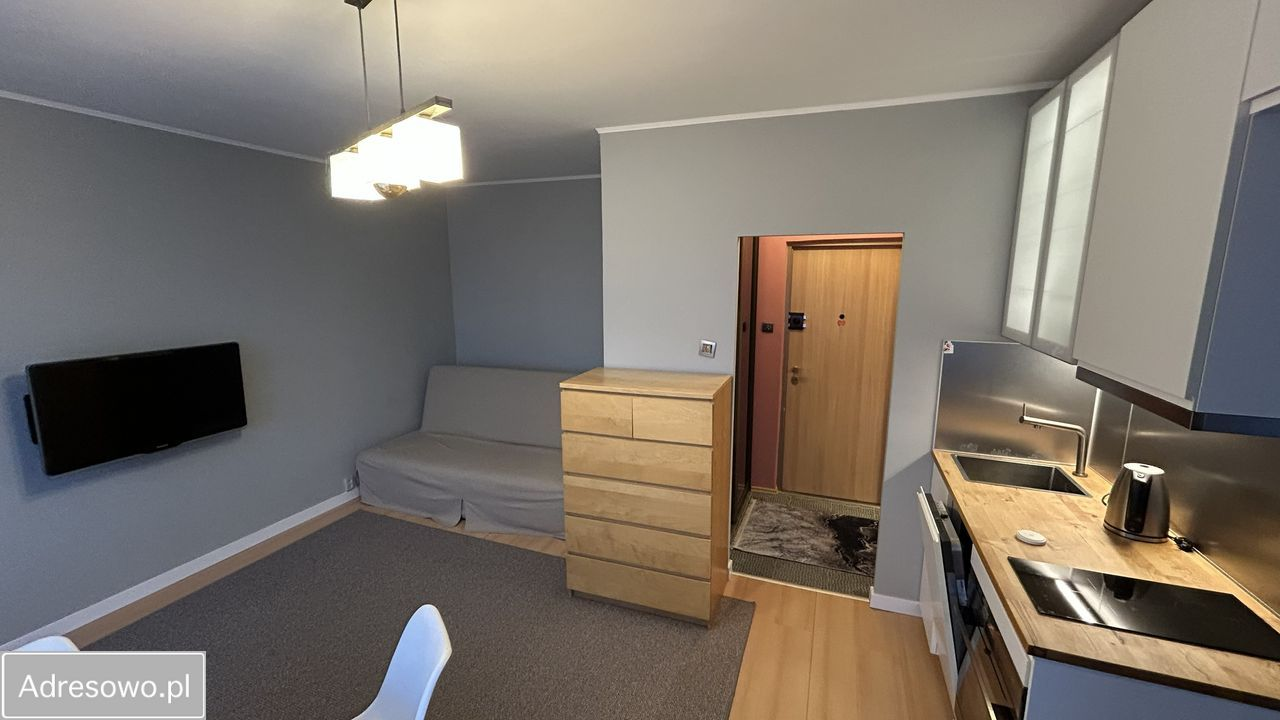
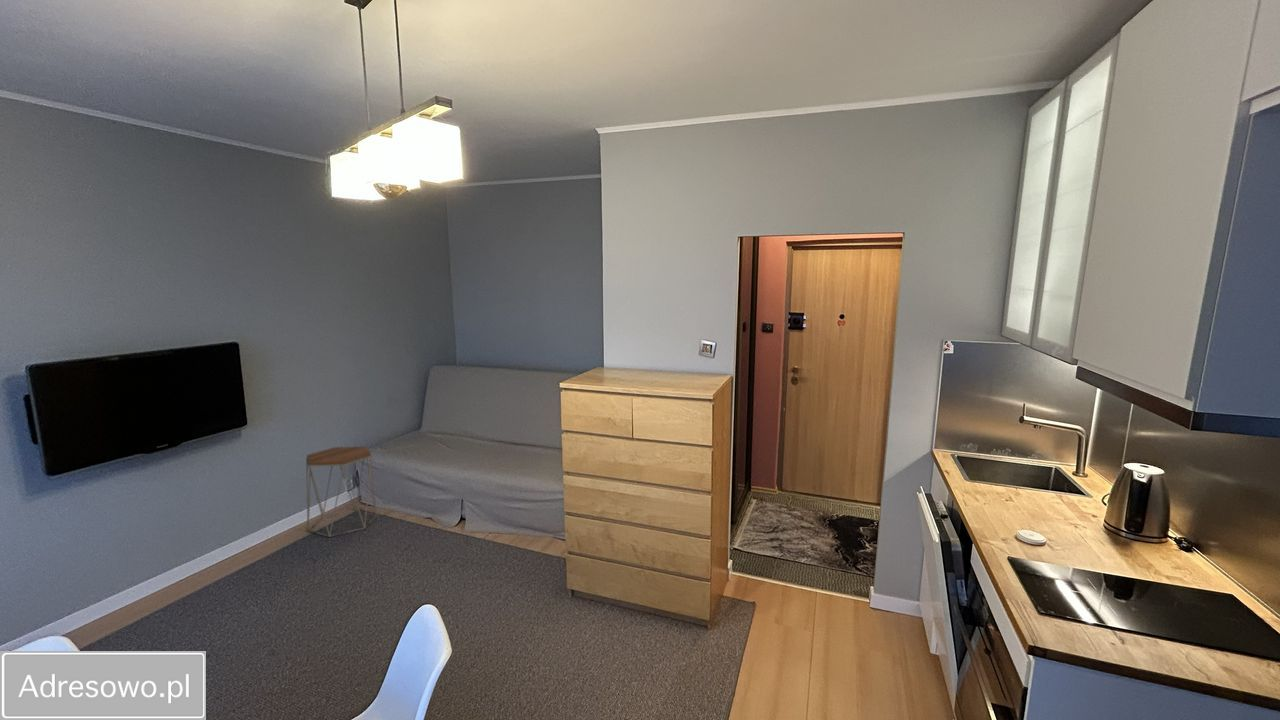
+ side table [305,445,378,538]
